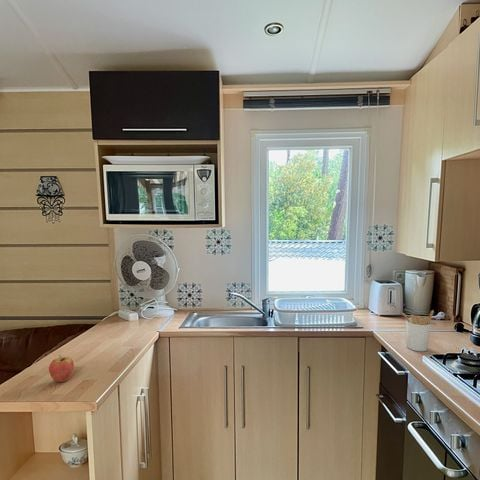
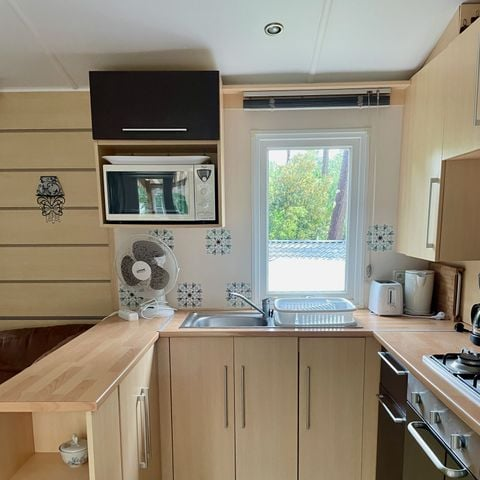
- fruit [48,354,75,383]
- utensil holder [401,309,435,352]
